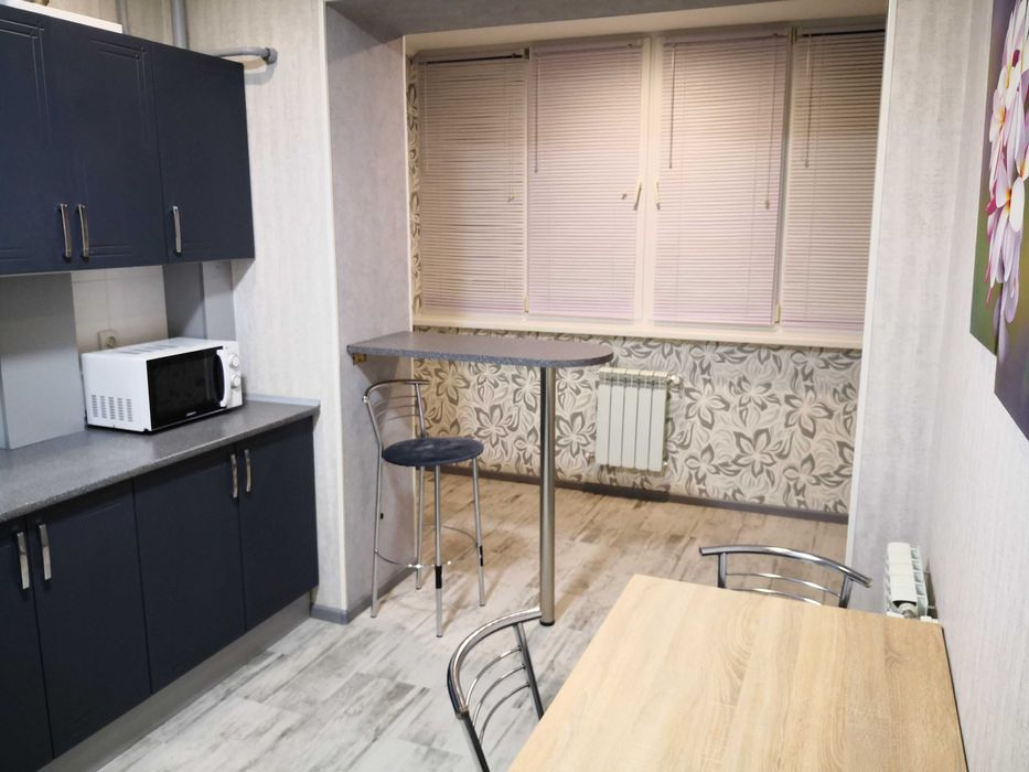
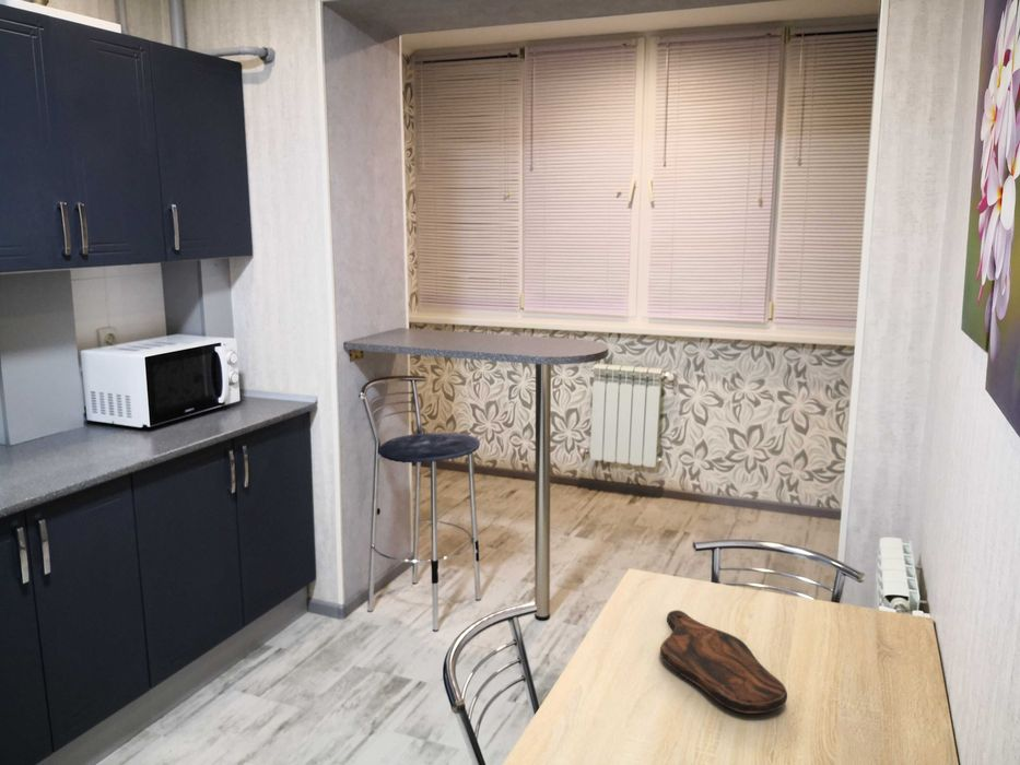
+ cutting board [659,609,788,715]
